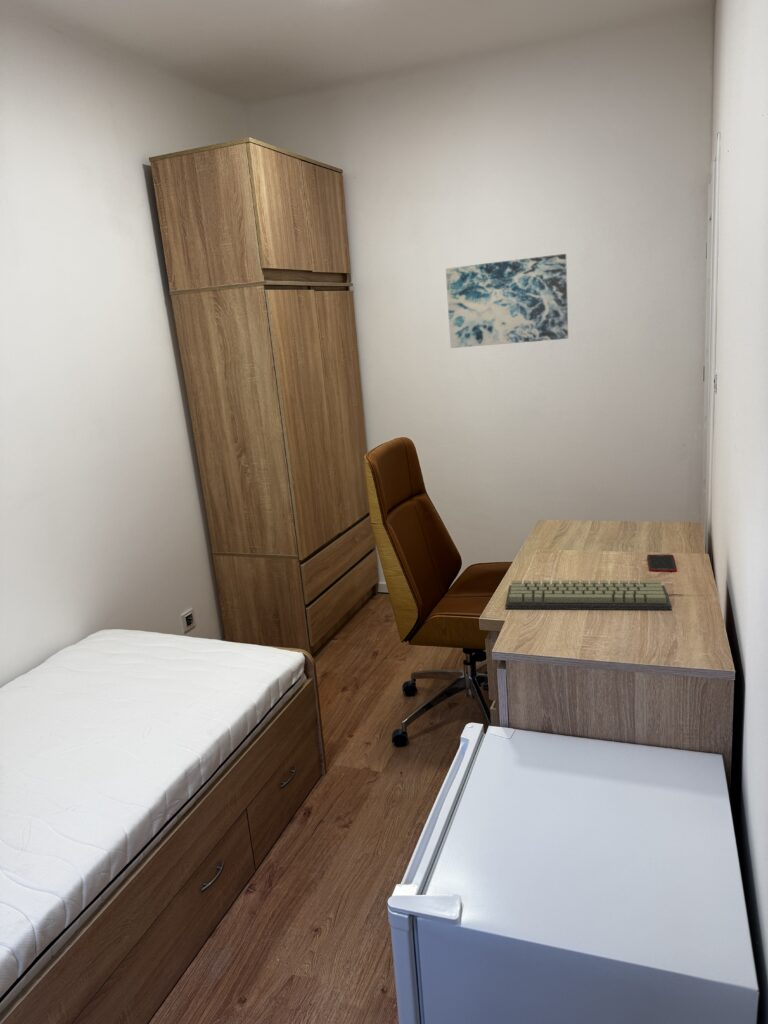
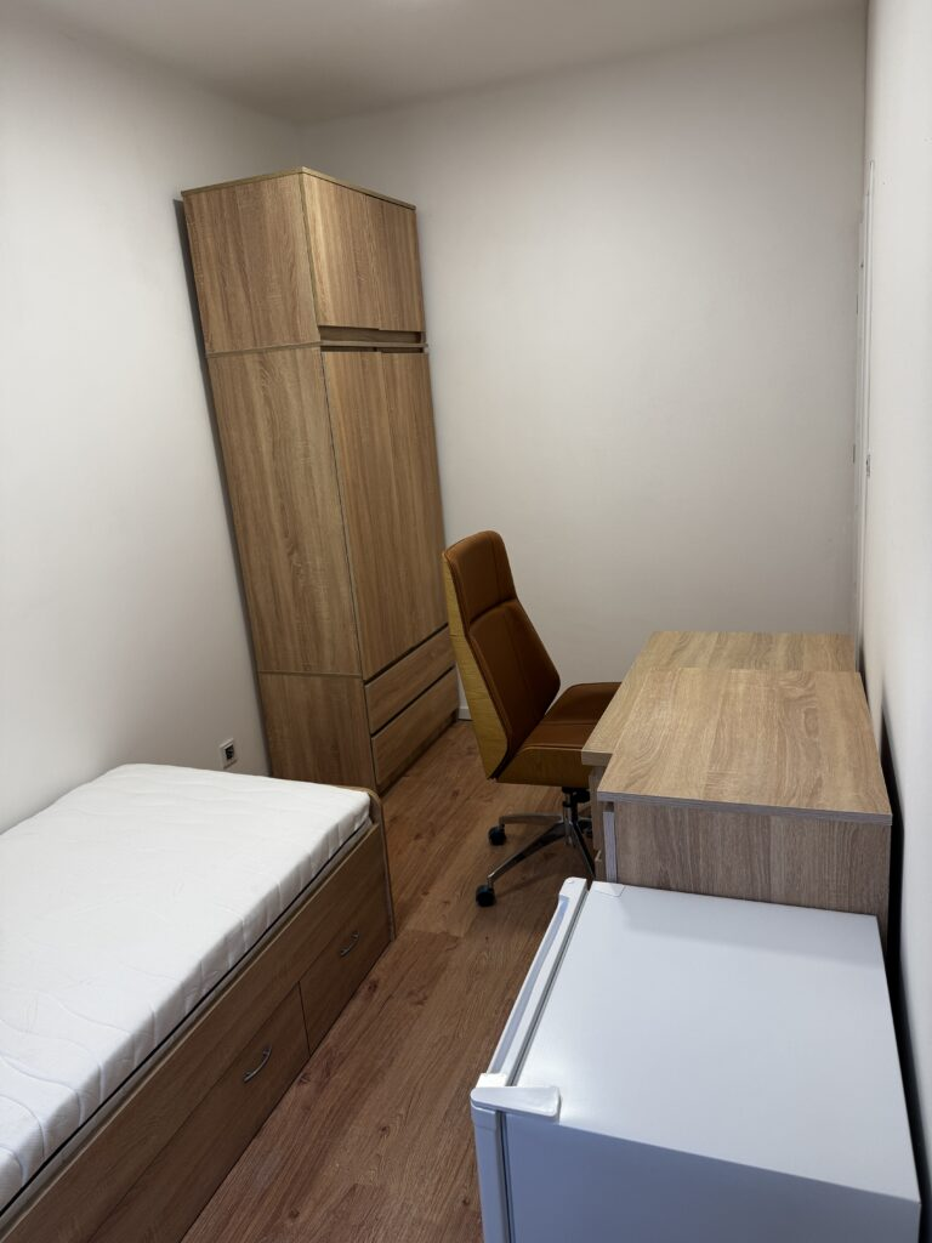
- wall art [445,253,569,349]
- keyboard [504,580,673,611]
- cell phone [646,553,678,573]
